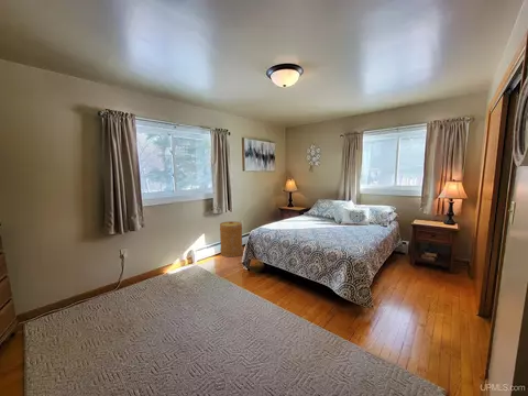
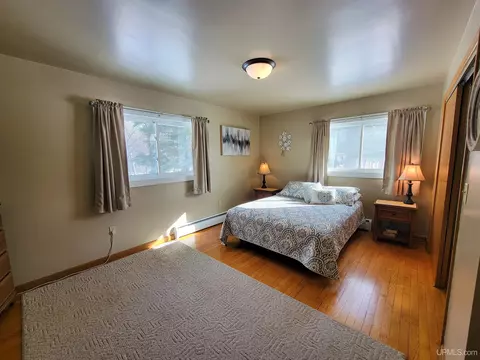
- basket [219,220,244,257]
